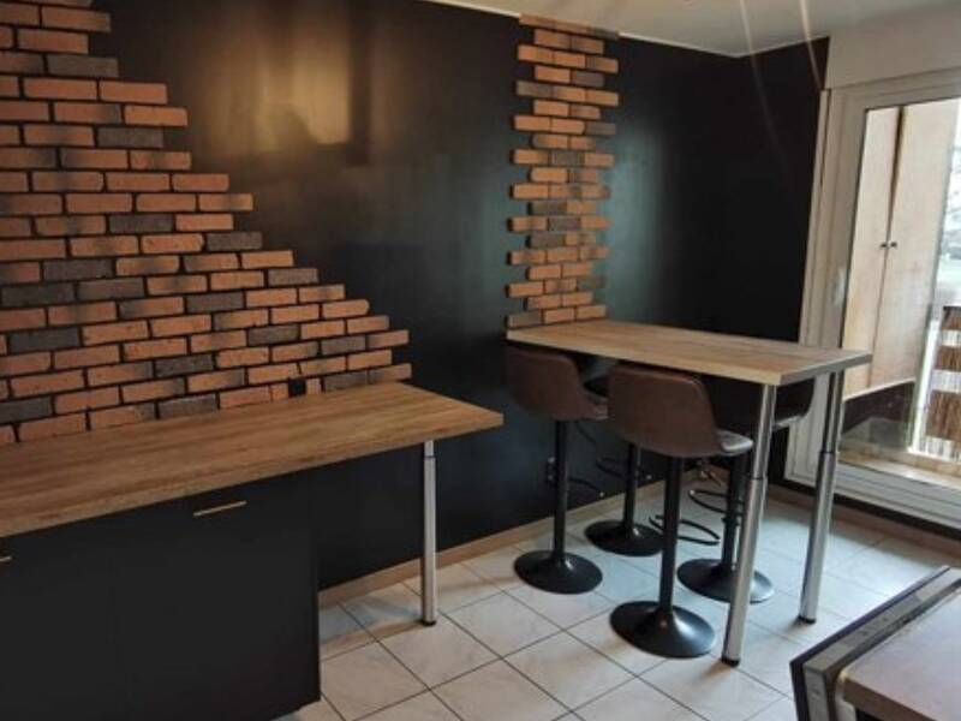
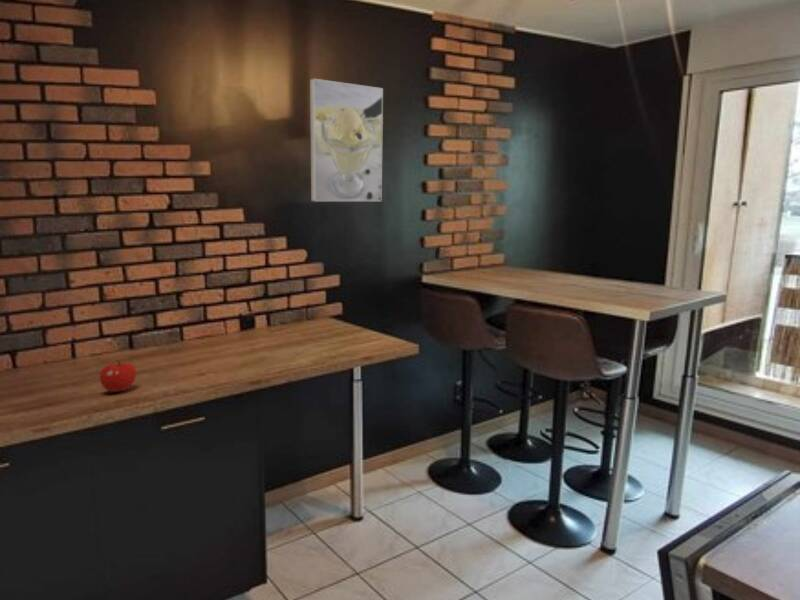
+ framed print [309,78,384,202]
+ fruit [99,359,137,393]
